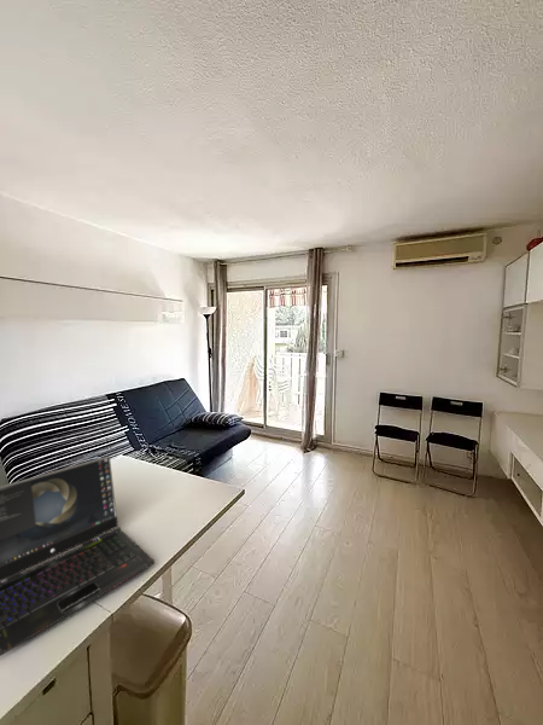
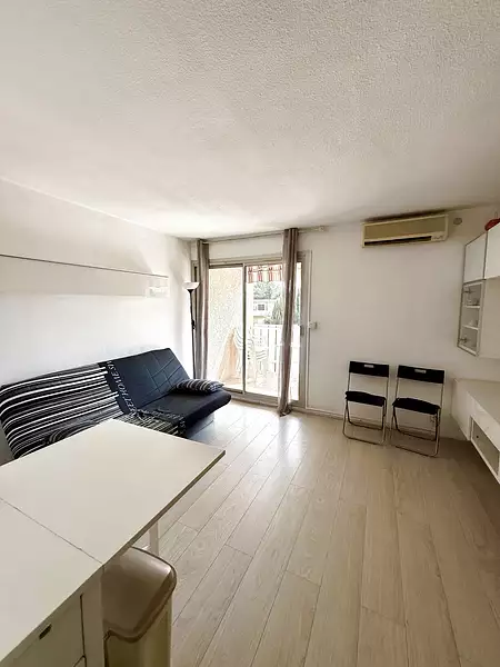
- laptop computer [0,456,156,657]
